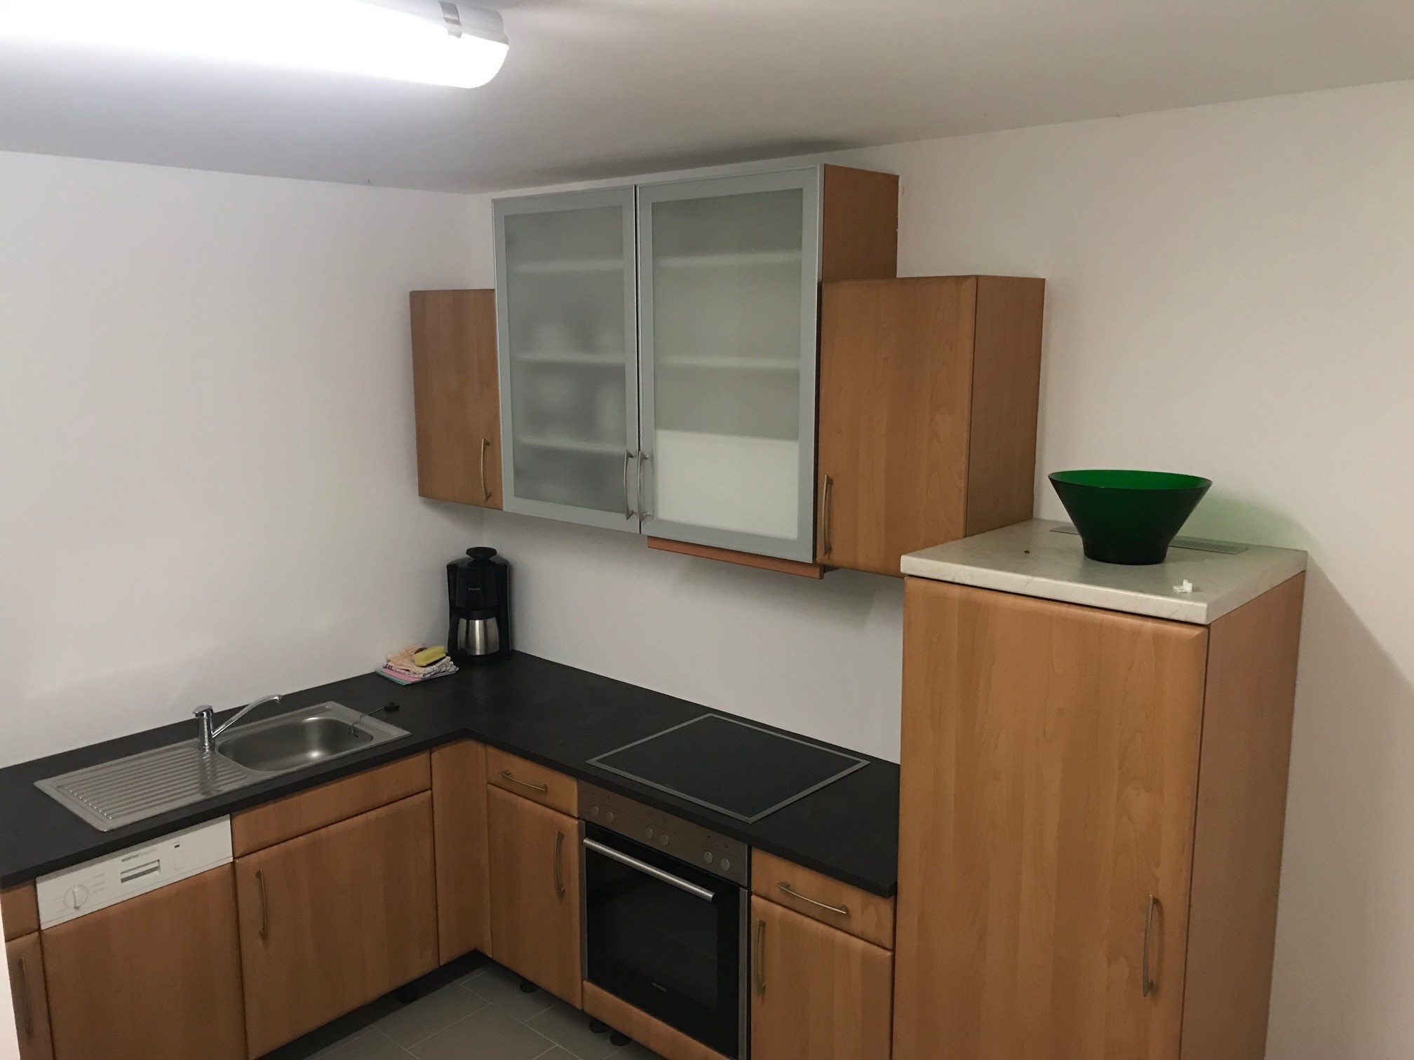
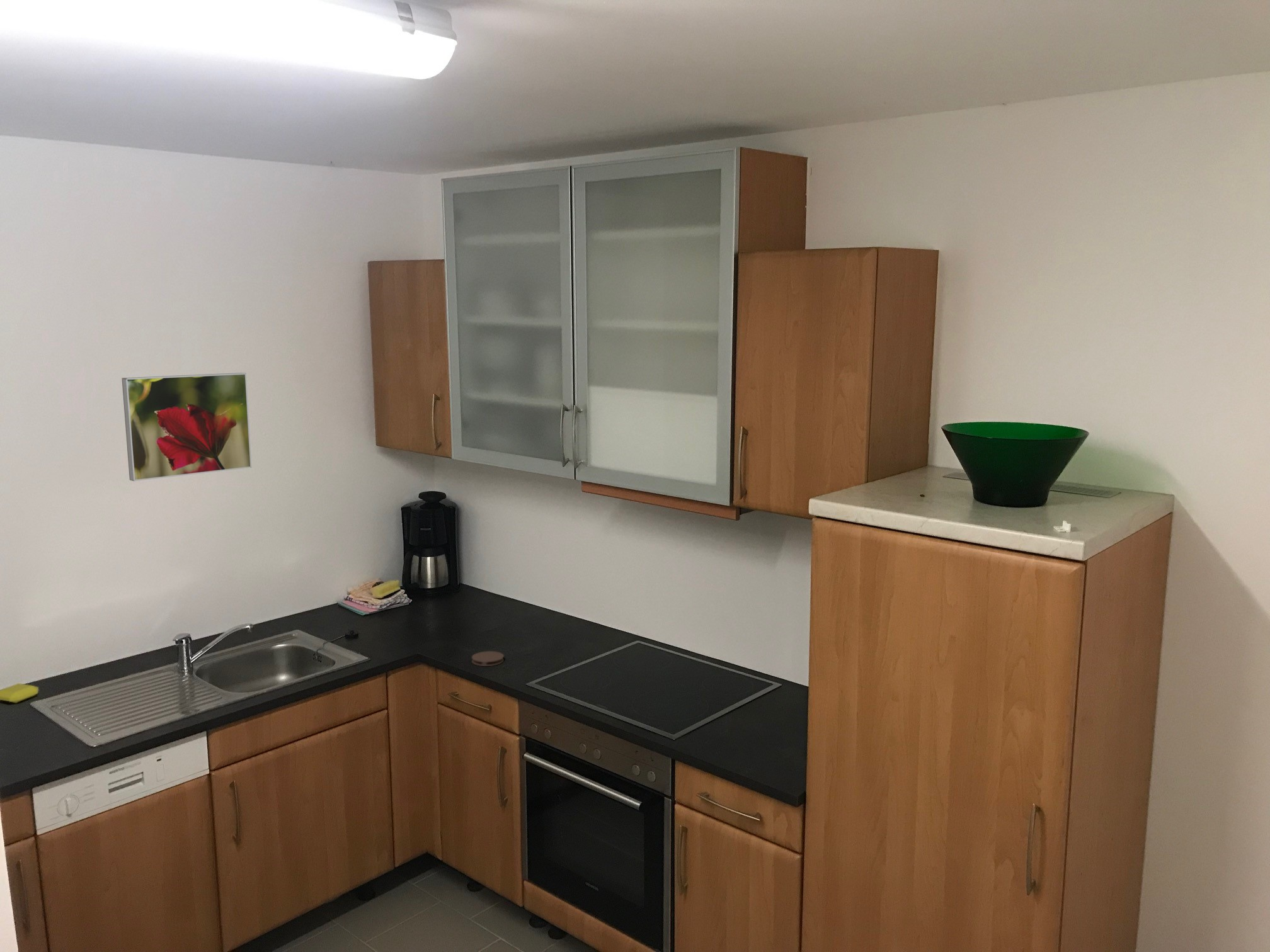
+ coaster [471,650,505,667]
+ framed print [121,372,252,482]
+ soap bar [0,683,39,703]
